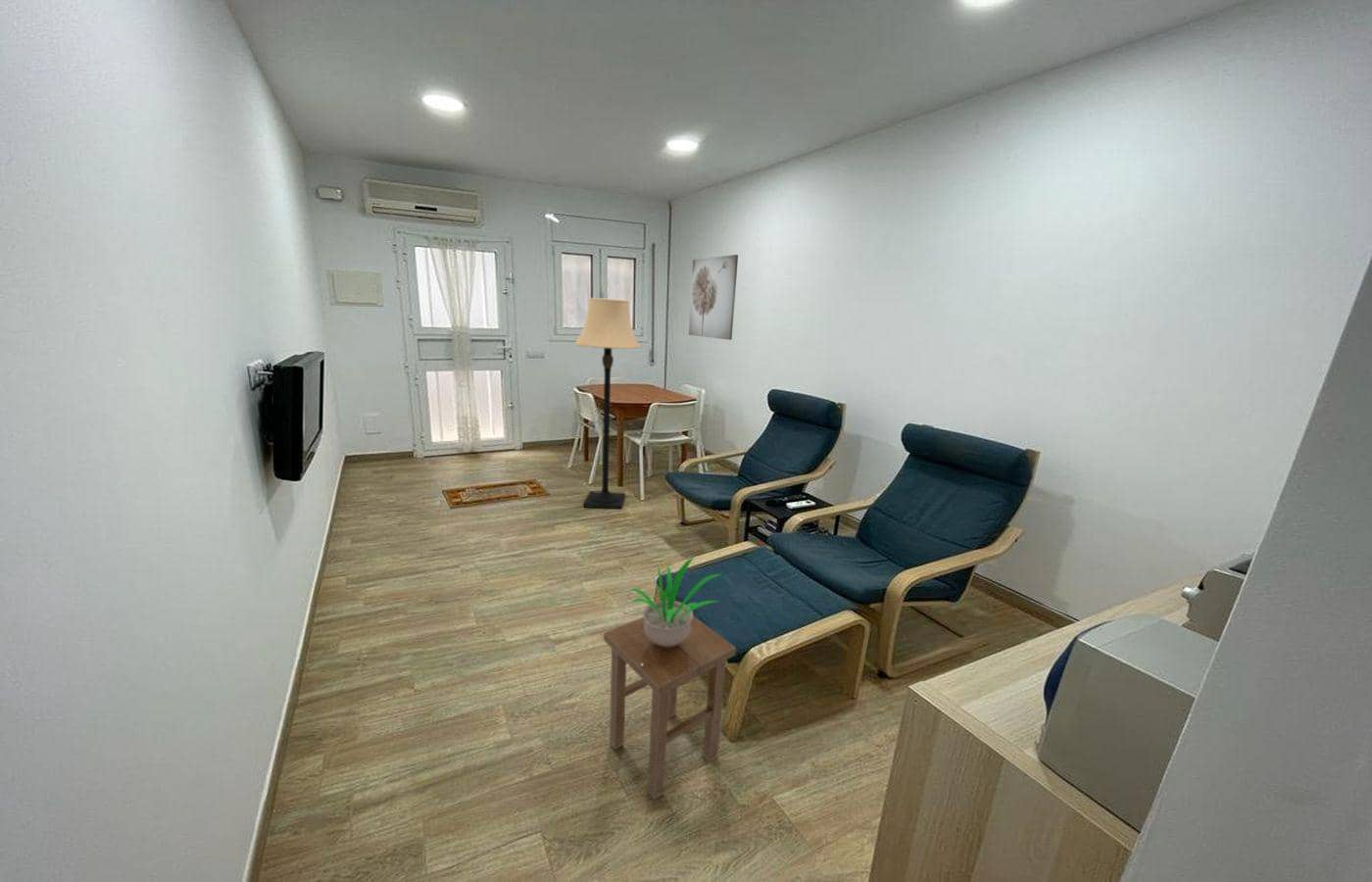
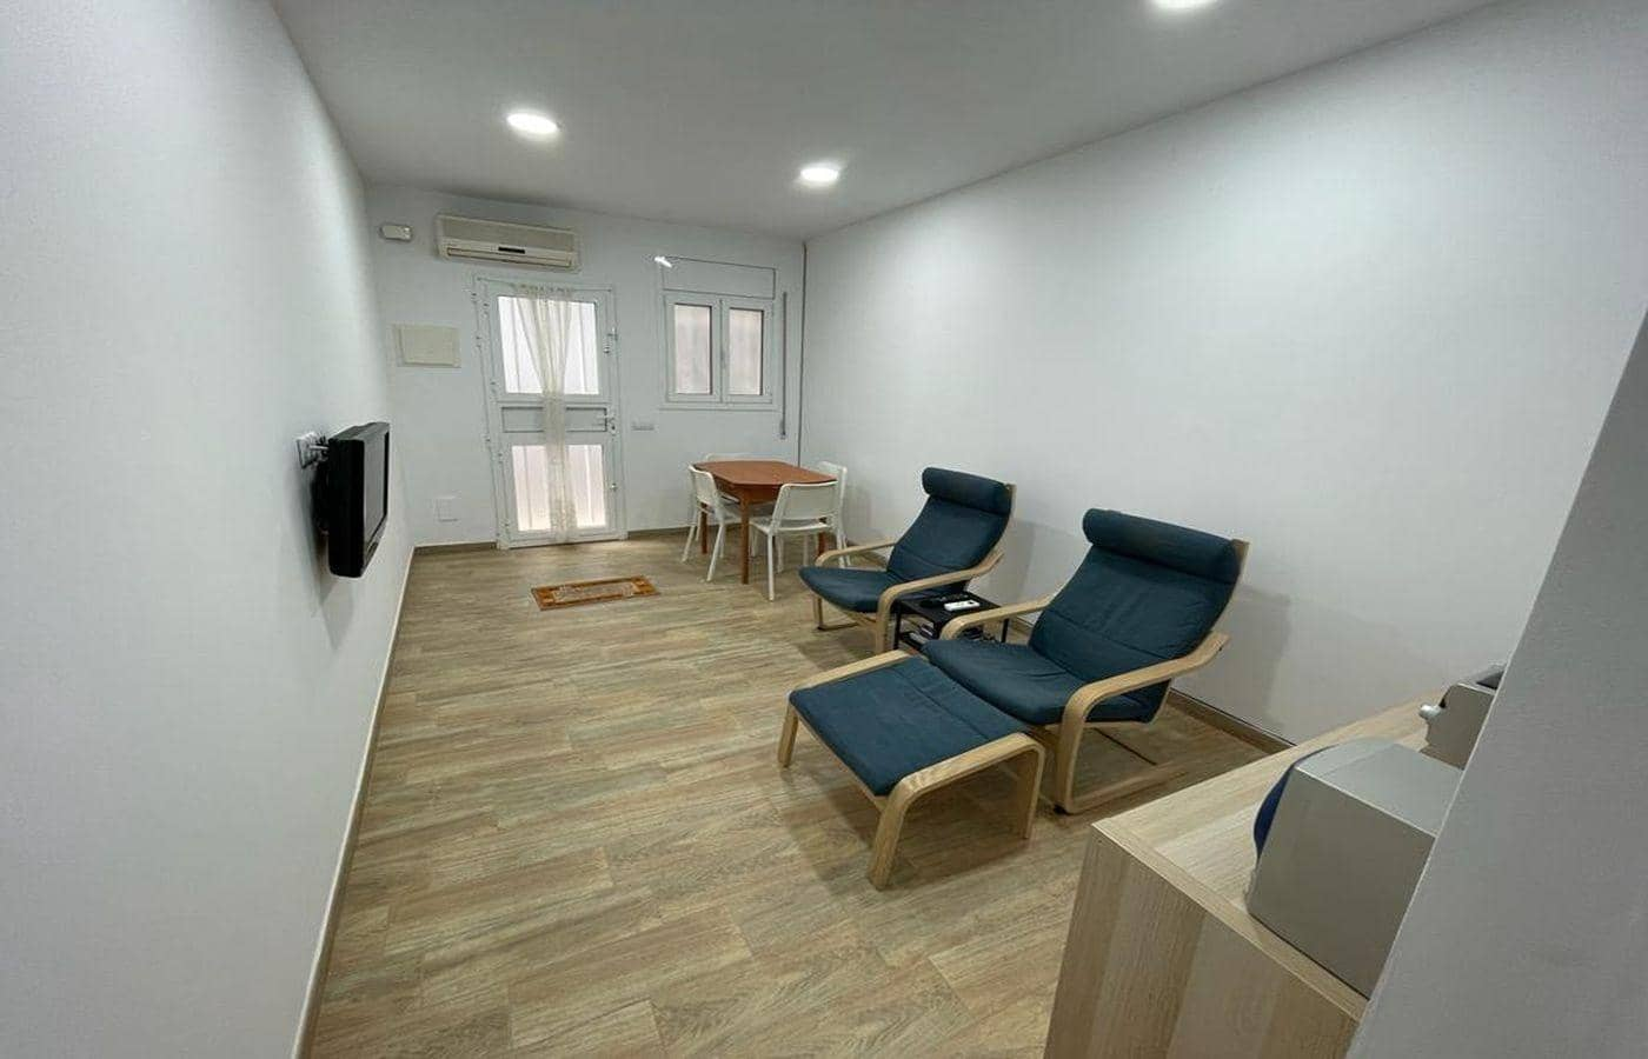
- lamp [573,297,642,510]
- stool [603,614,737,802]
- wall art [688,254,739,341]
- potted plant [628,556,723,647]
